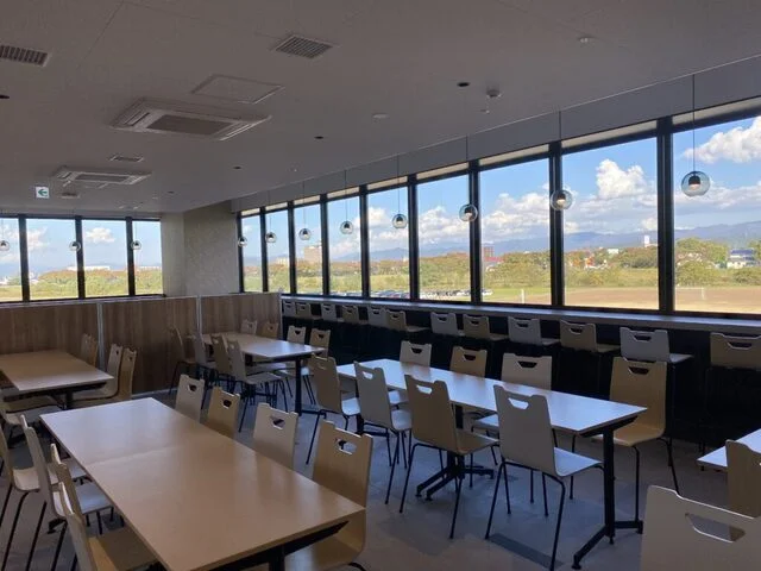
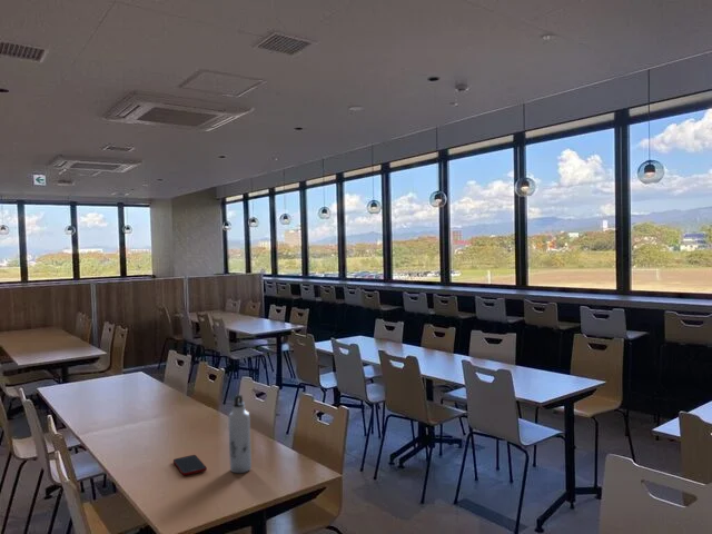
+ cell phone [172,454,208,477]
+ water bottle [227,394,253,474]
